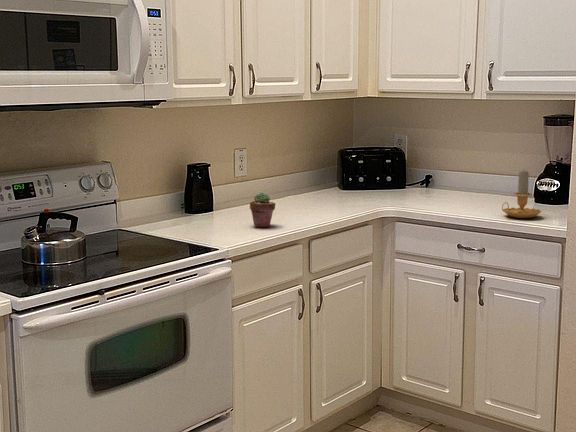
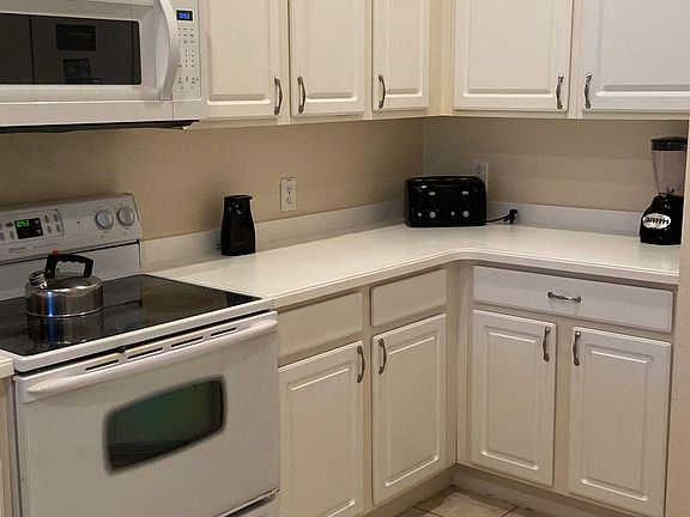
- candle [501,170,542,219]
- potted succulent [249,192,277,228]
